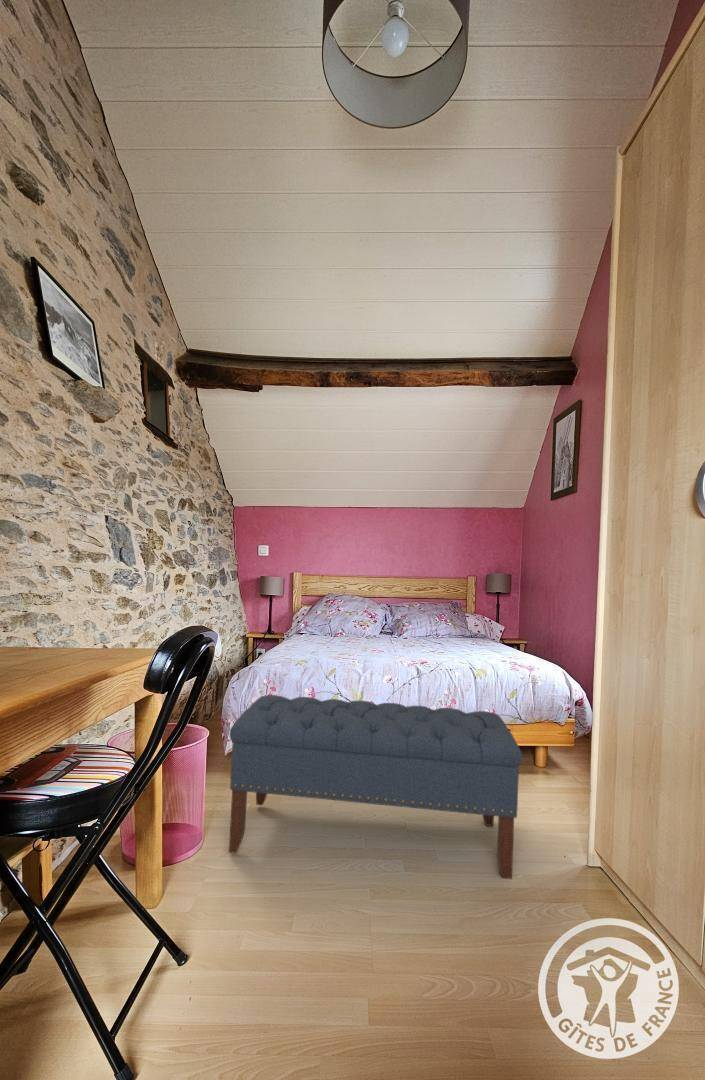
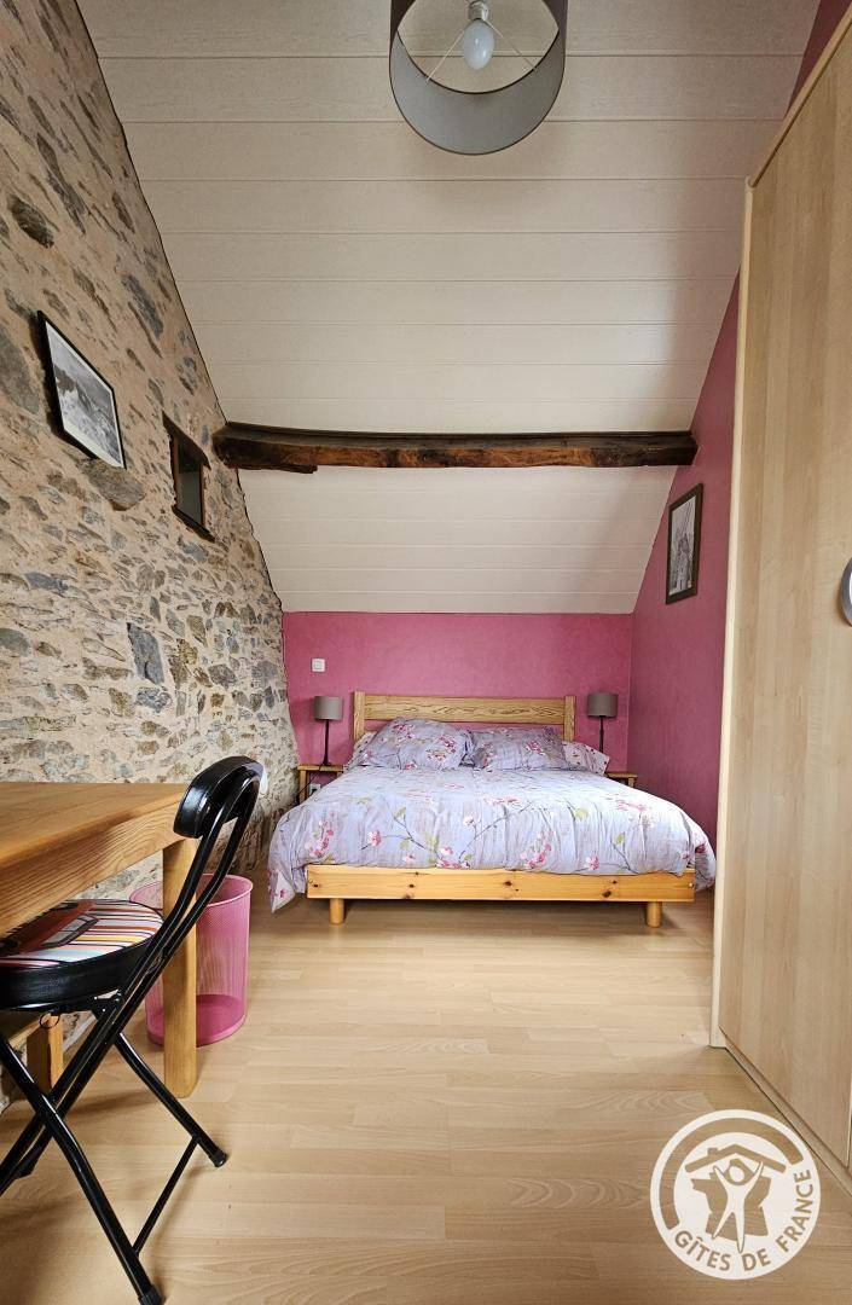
- bench [228,694,523,880]
